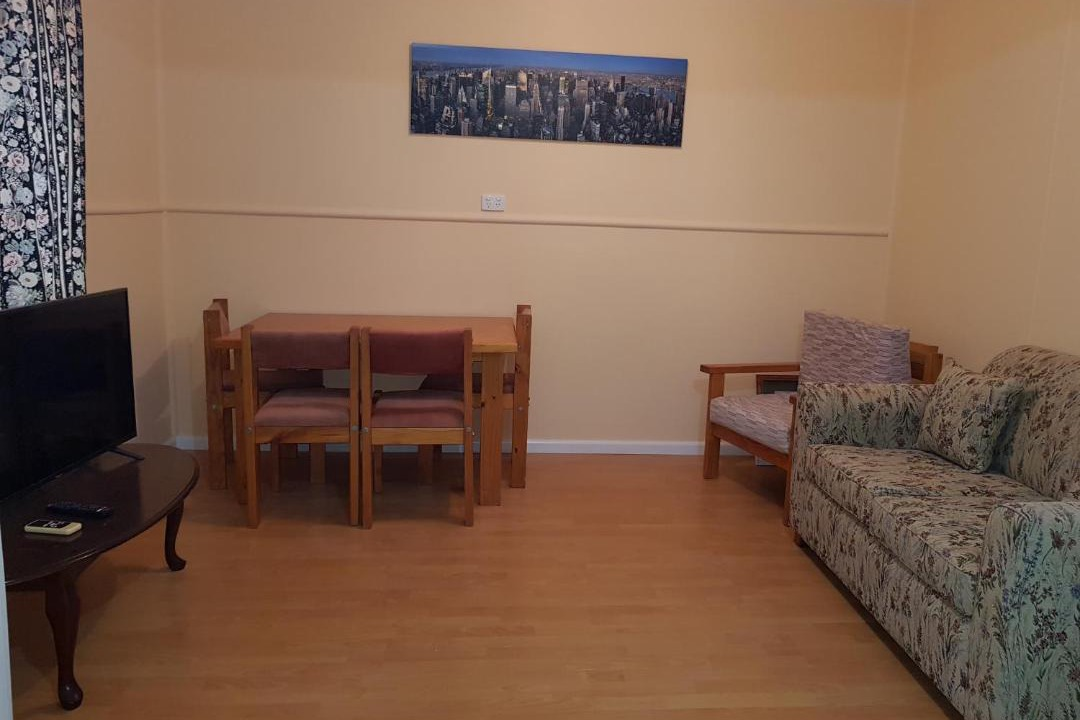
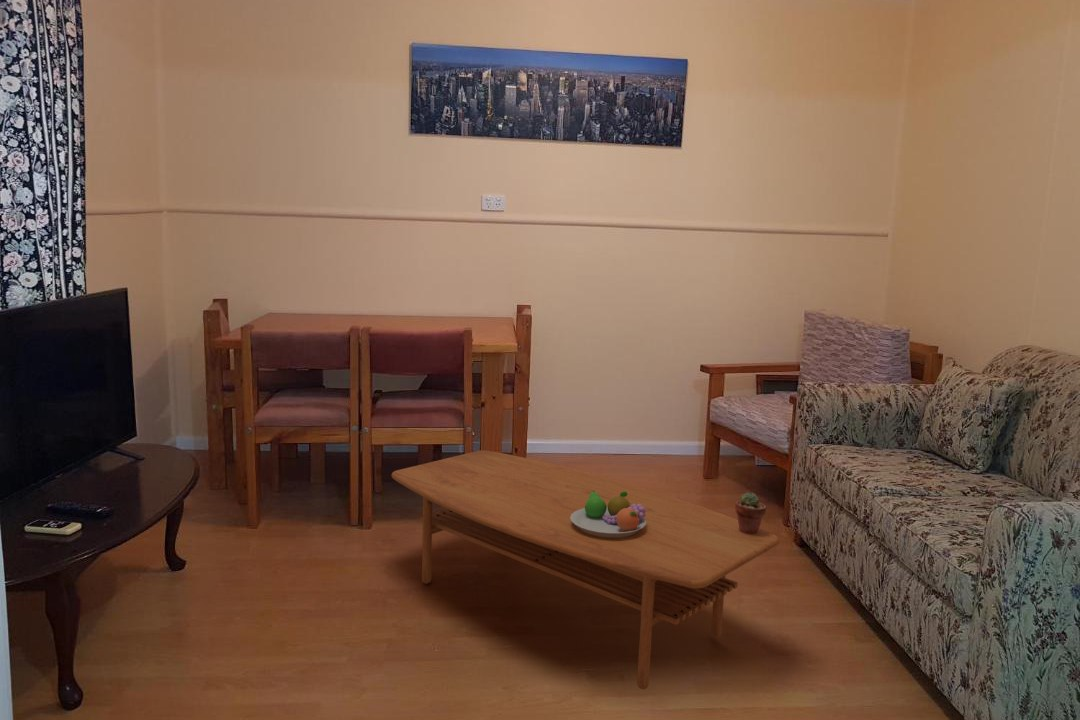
+ fruit bowl [570,490,646,538]
+ coffee table [391,449,780,690]
+ potted succulent [734,491,767,534]
